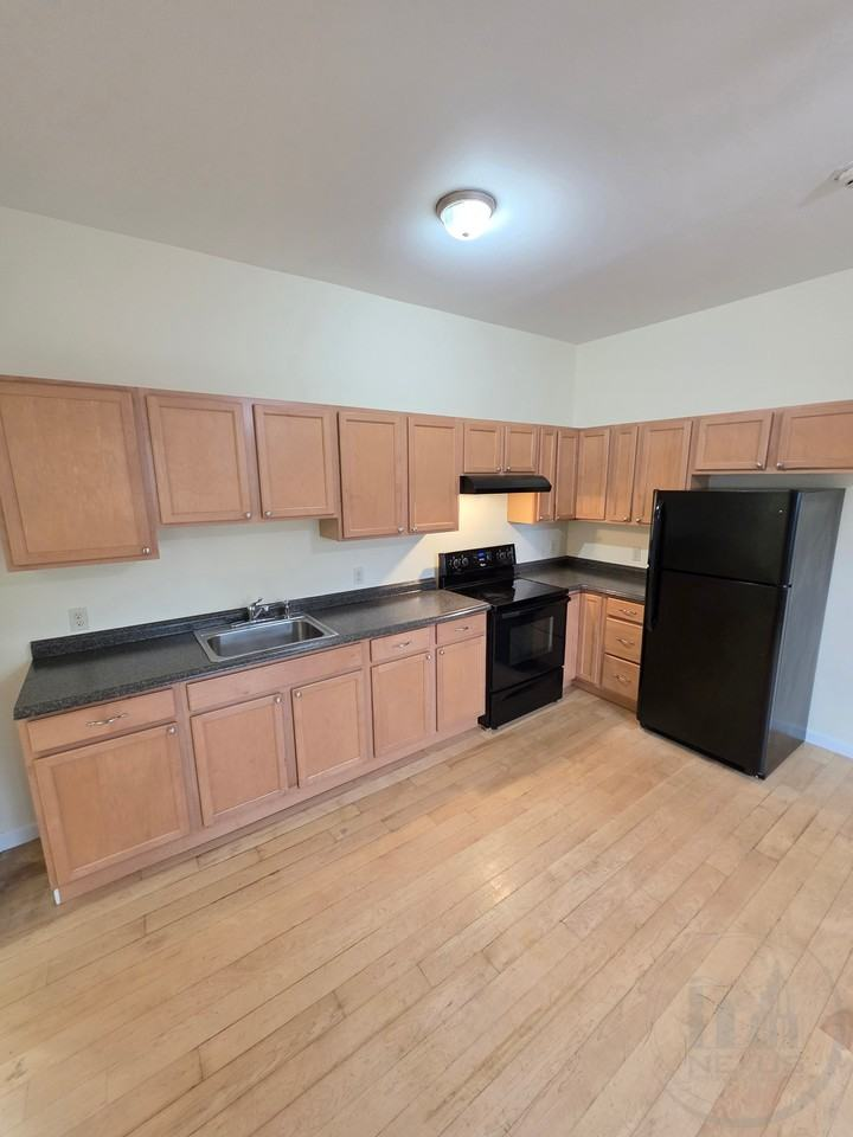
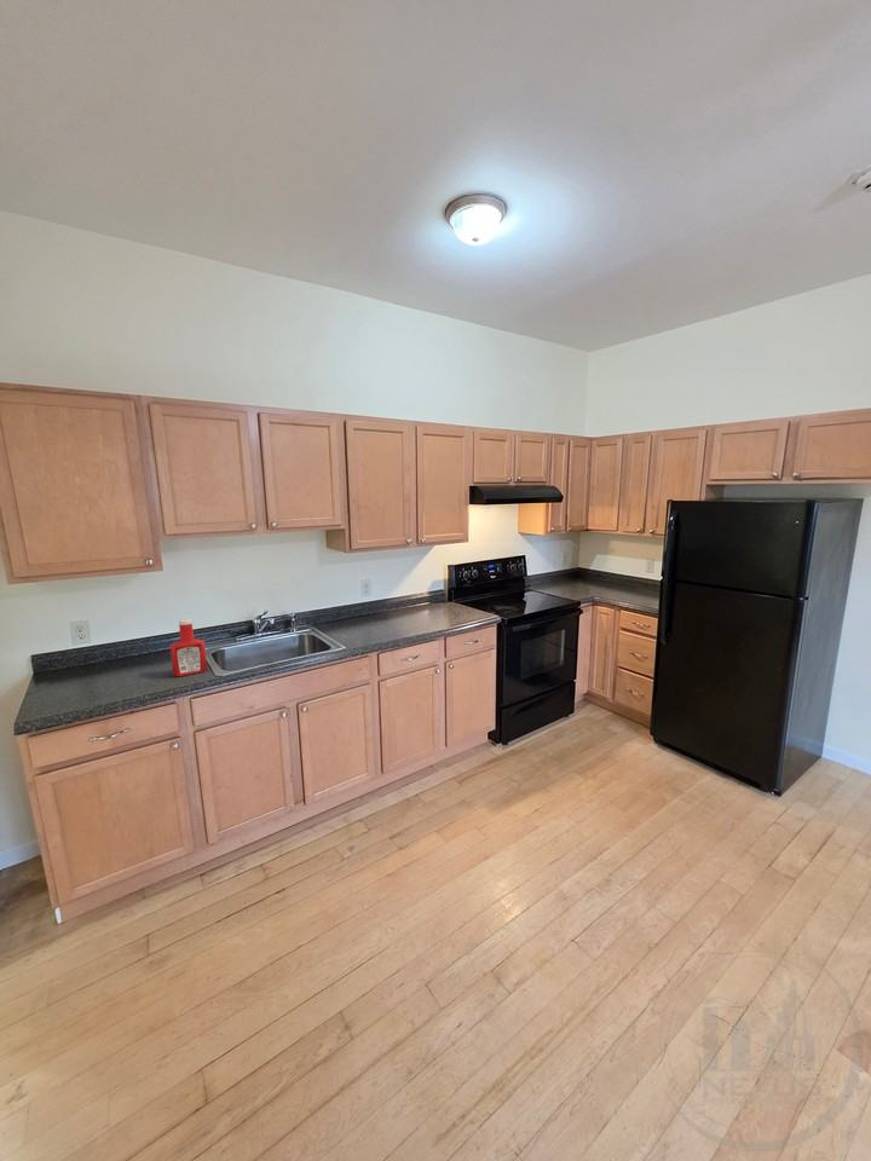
+ soap bottle [169,618,208,677]
